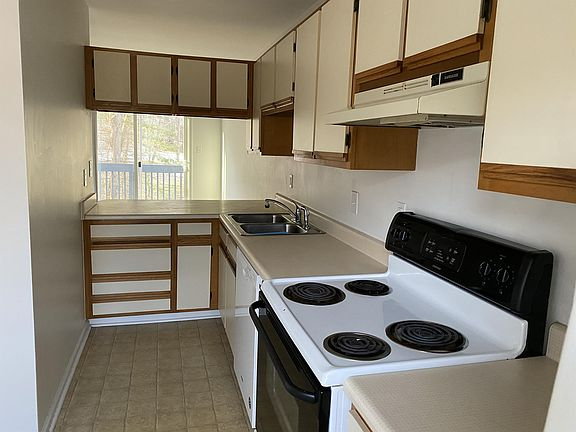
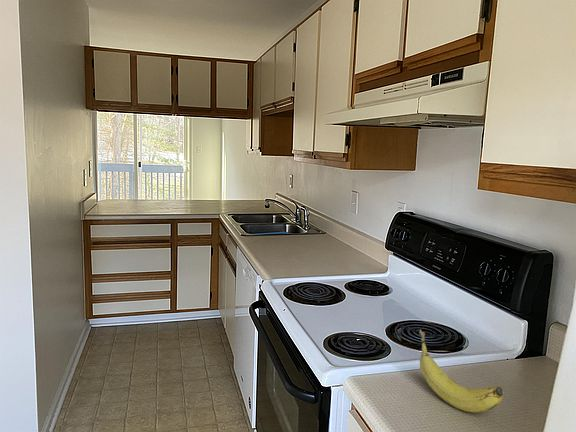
+ fruit [419,329,504,413]
